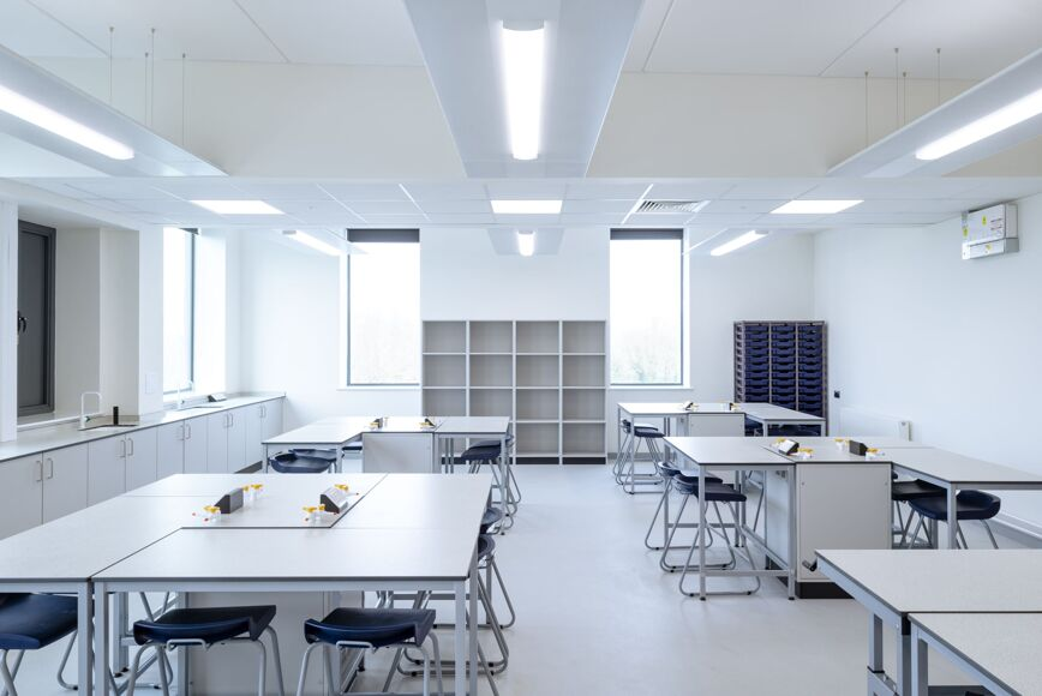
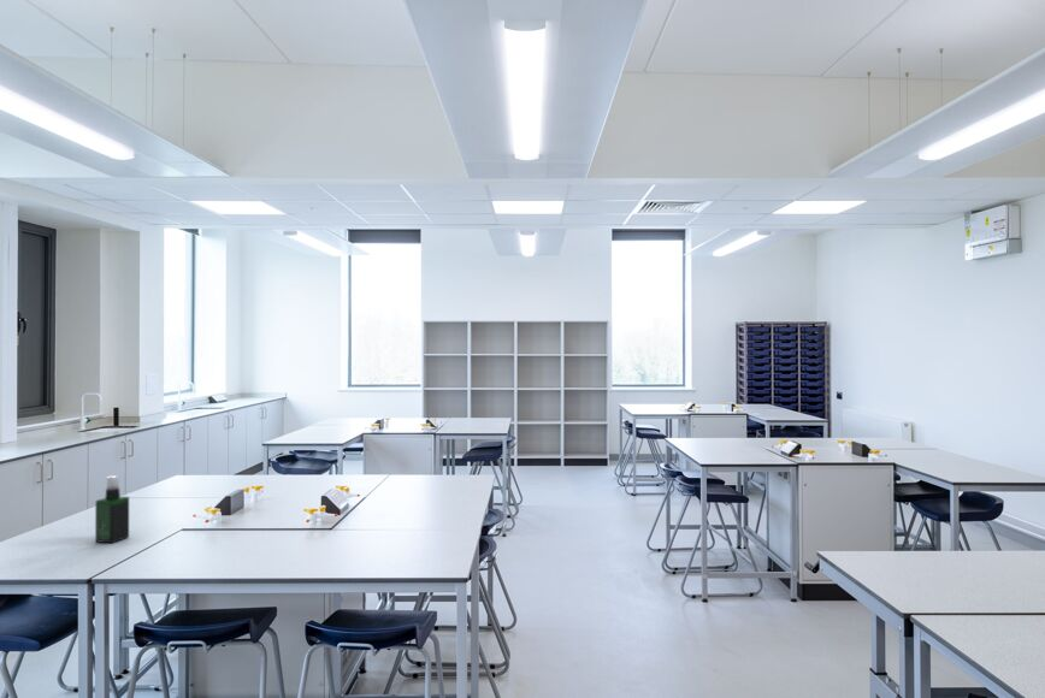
+ spray bottle [94,474,130,544]
